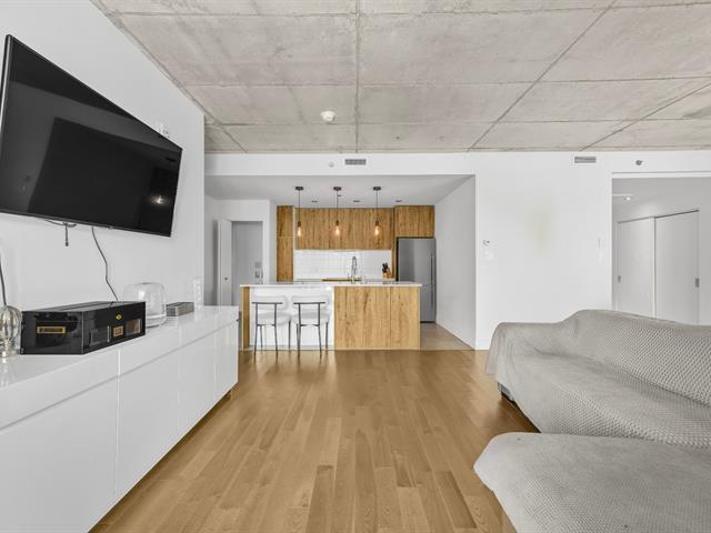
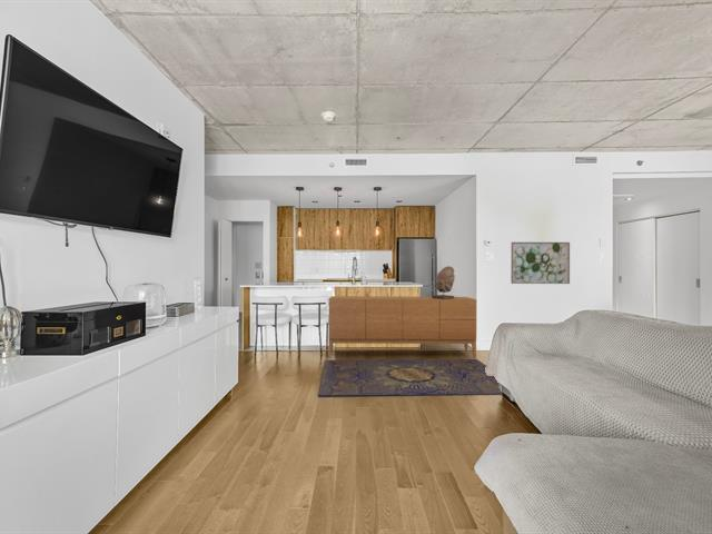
+ sculpture bust [431,265,456,299]
+ area rug [318,358,504,398]
+ sideboard [327,295,477,359]
+ wall art [510,241,571,285]
